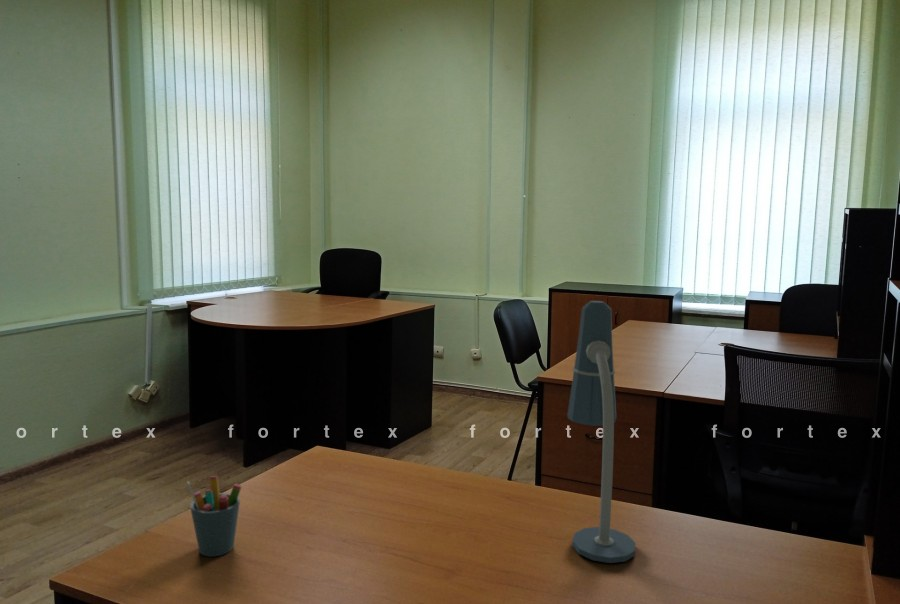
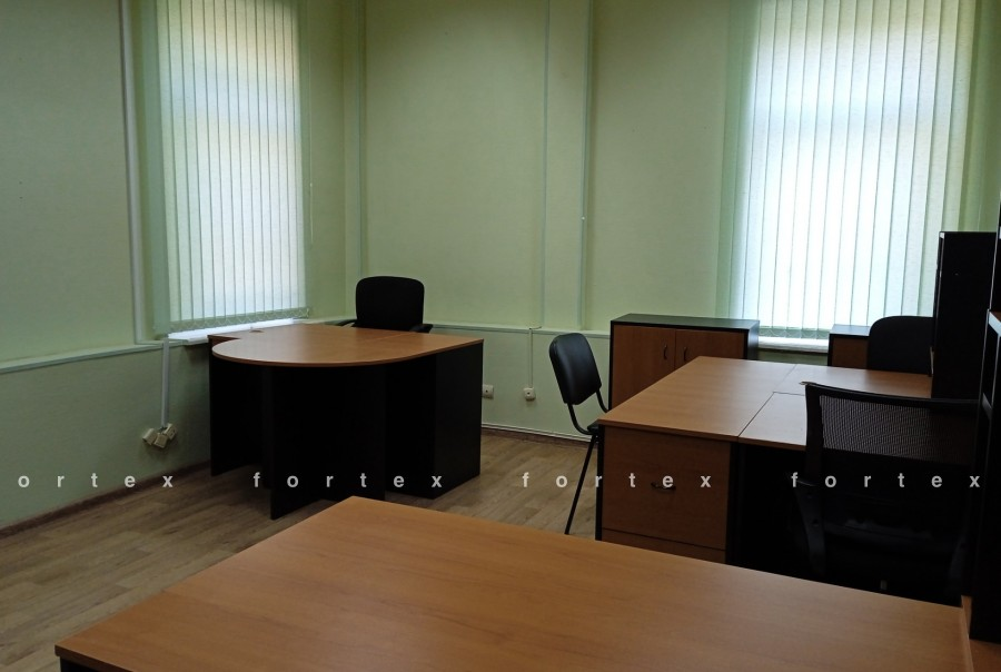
- pen holder [186,475,243,558]
- desk lamp [566,300,636,564]
